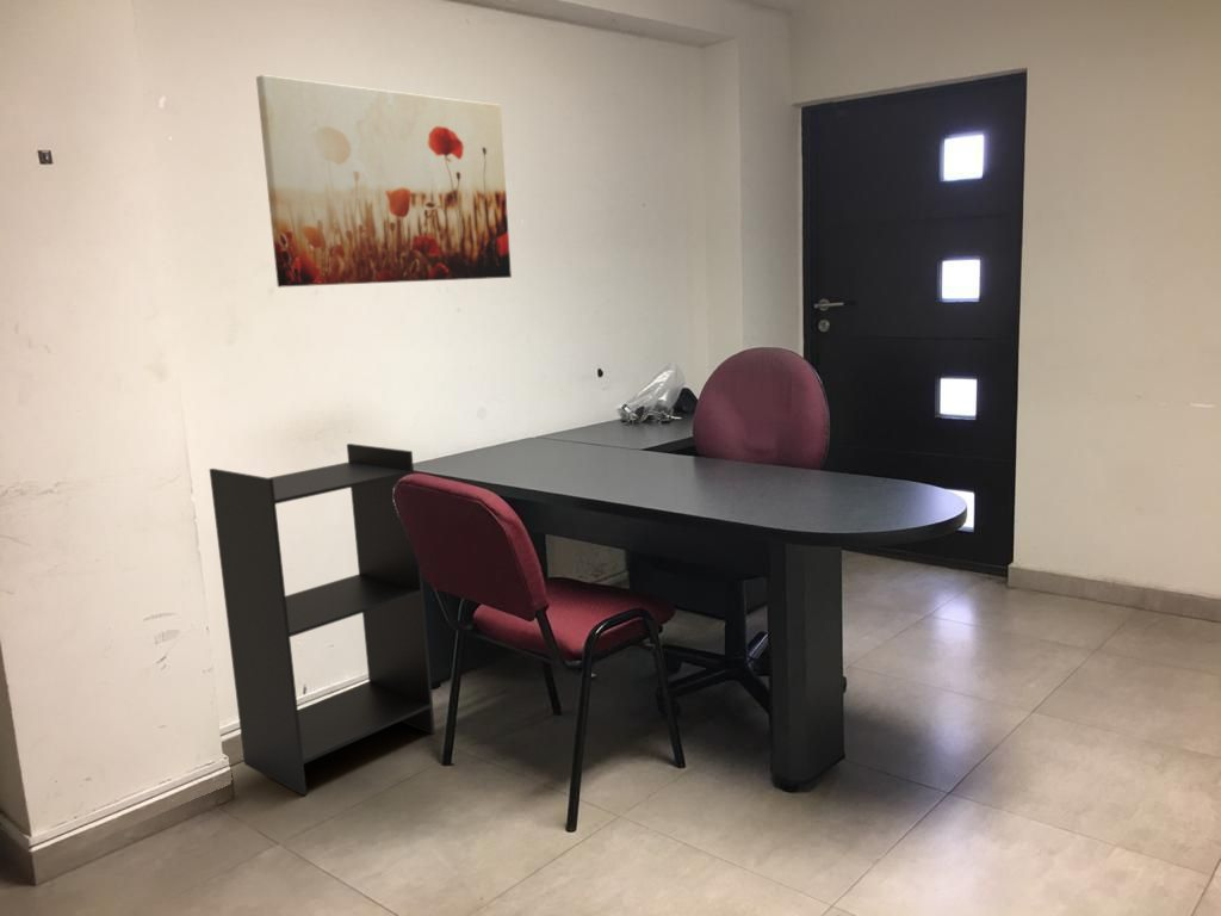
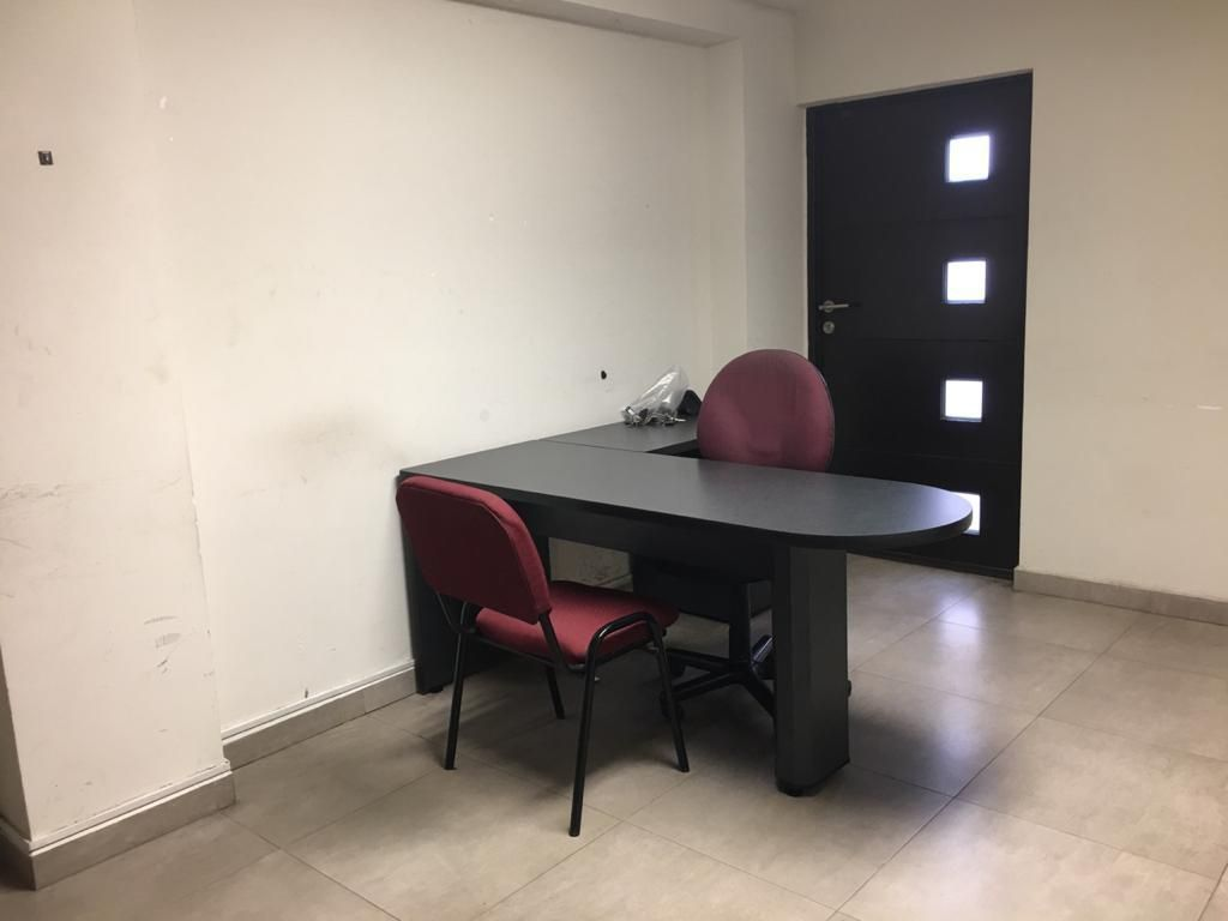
- bookshelf [209,442,436,797]
- wall art [255,74,513,289]
